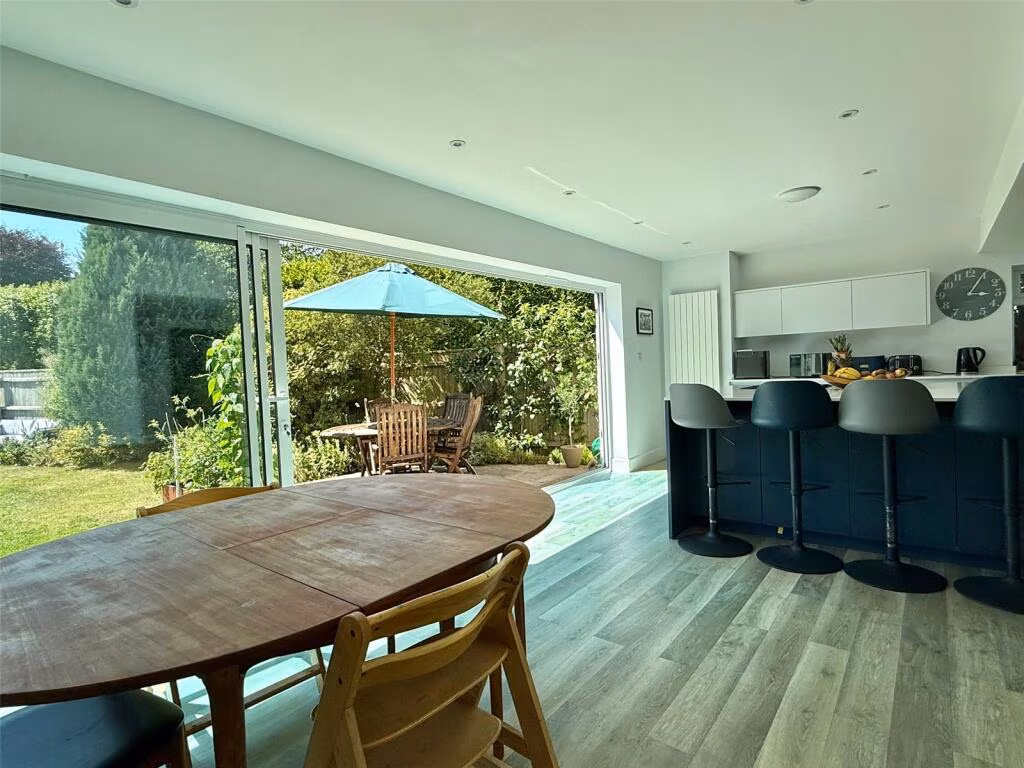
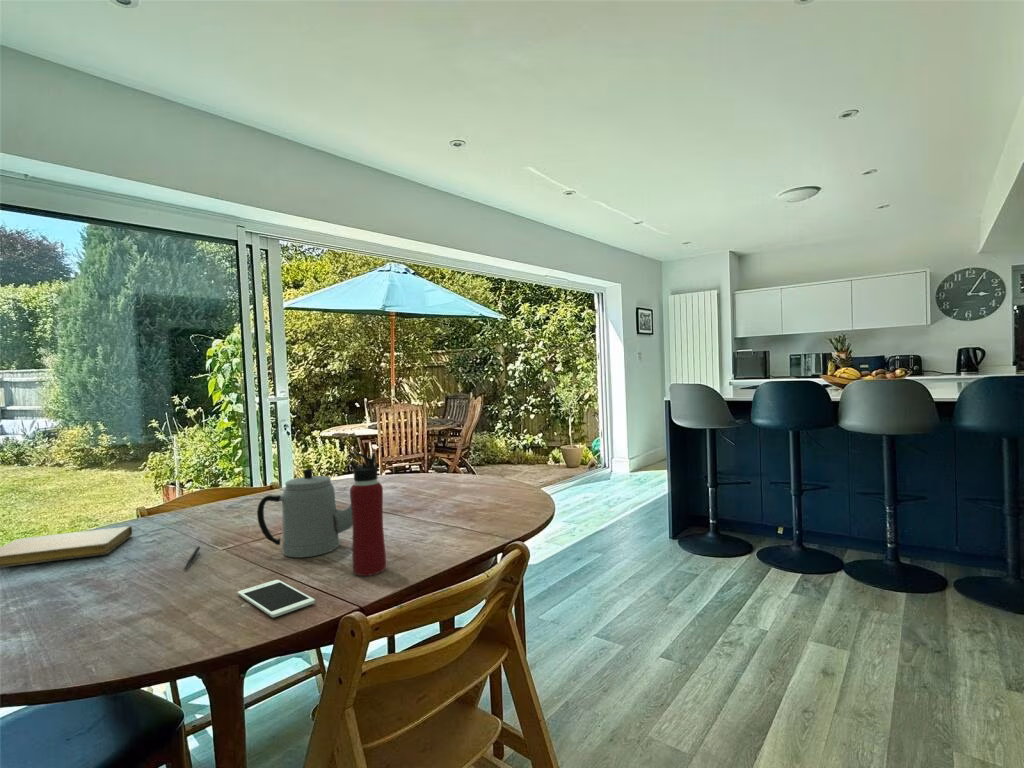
+ teapot [256,468,353,558]
+ water bottle [346,451,387,577]
+ cell phone [237,579,316,618]
+ notebook [0,525,133,568]
+ pen [183,545,201,571]
